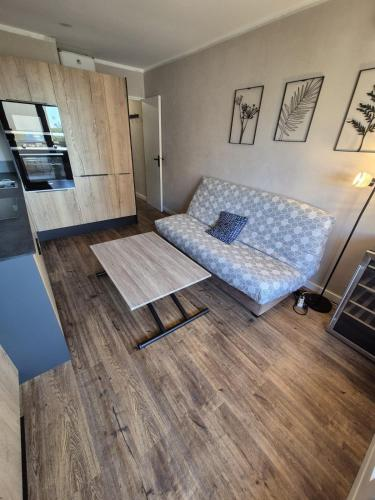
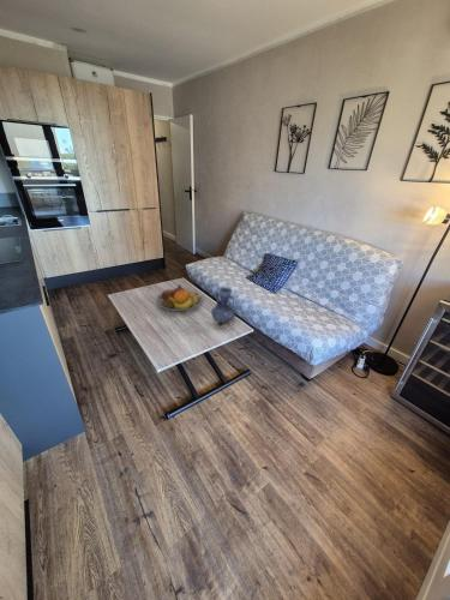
+ vase [210,287,236,330]
+ fruit bowl [155,283,203,312]
